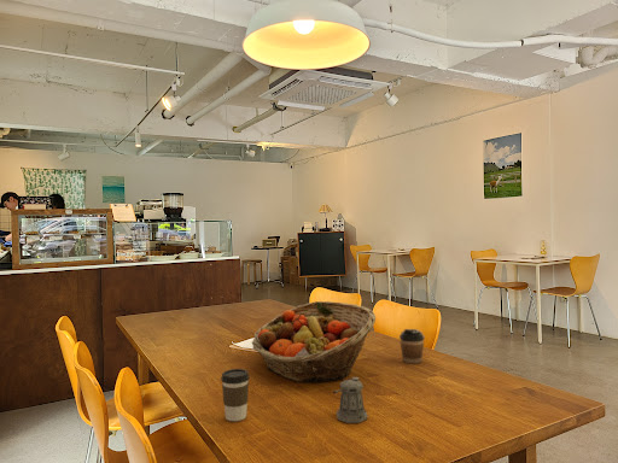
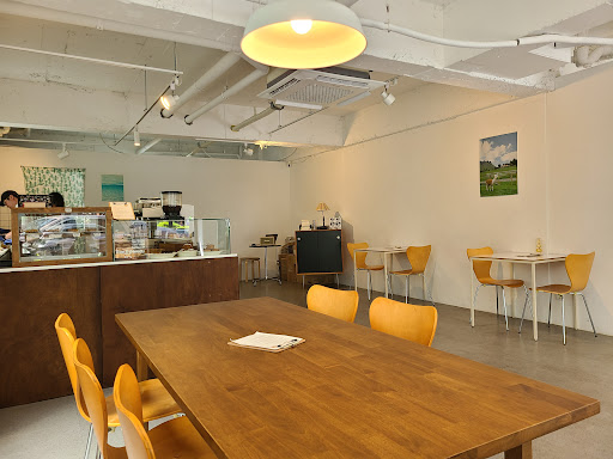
- coffee cup [220,368,251,422]
- fruit basket [251,300,377,383]
- pepper shaker [332,376,368,424]
- coffee cup [398,328,426,364]
